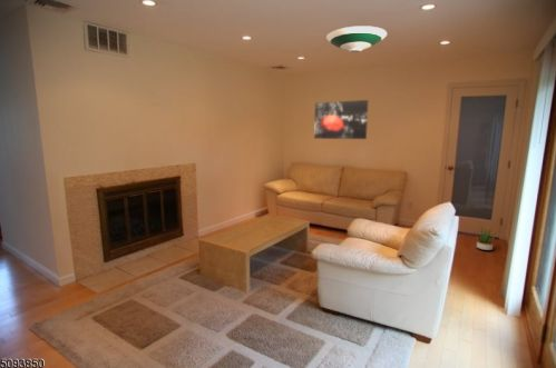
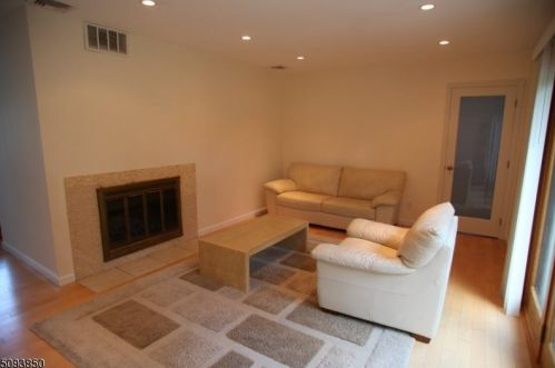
- potted plant [474,223,501,251]
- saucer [325,24,388,53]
- wall art [313,99,369,140]
